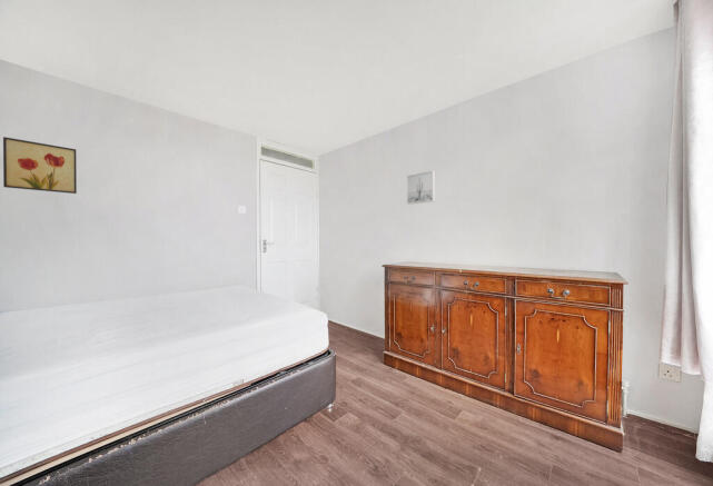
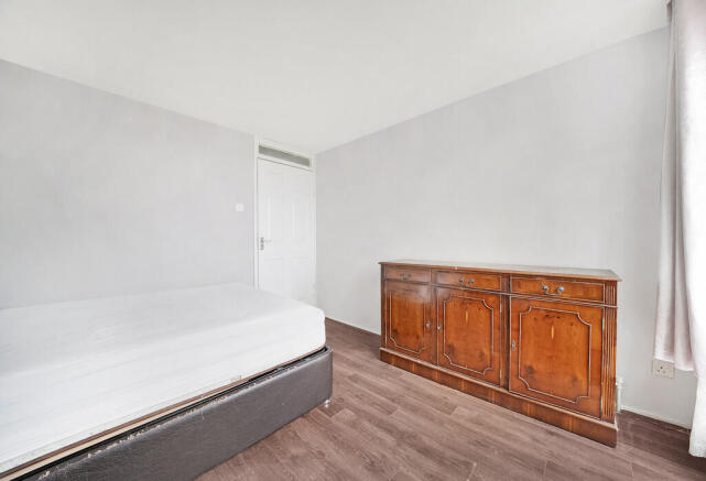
- wall art [2,136,78,195]
- wall art [406,169,436,206]
